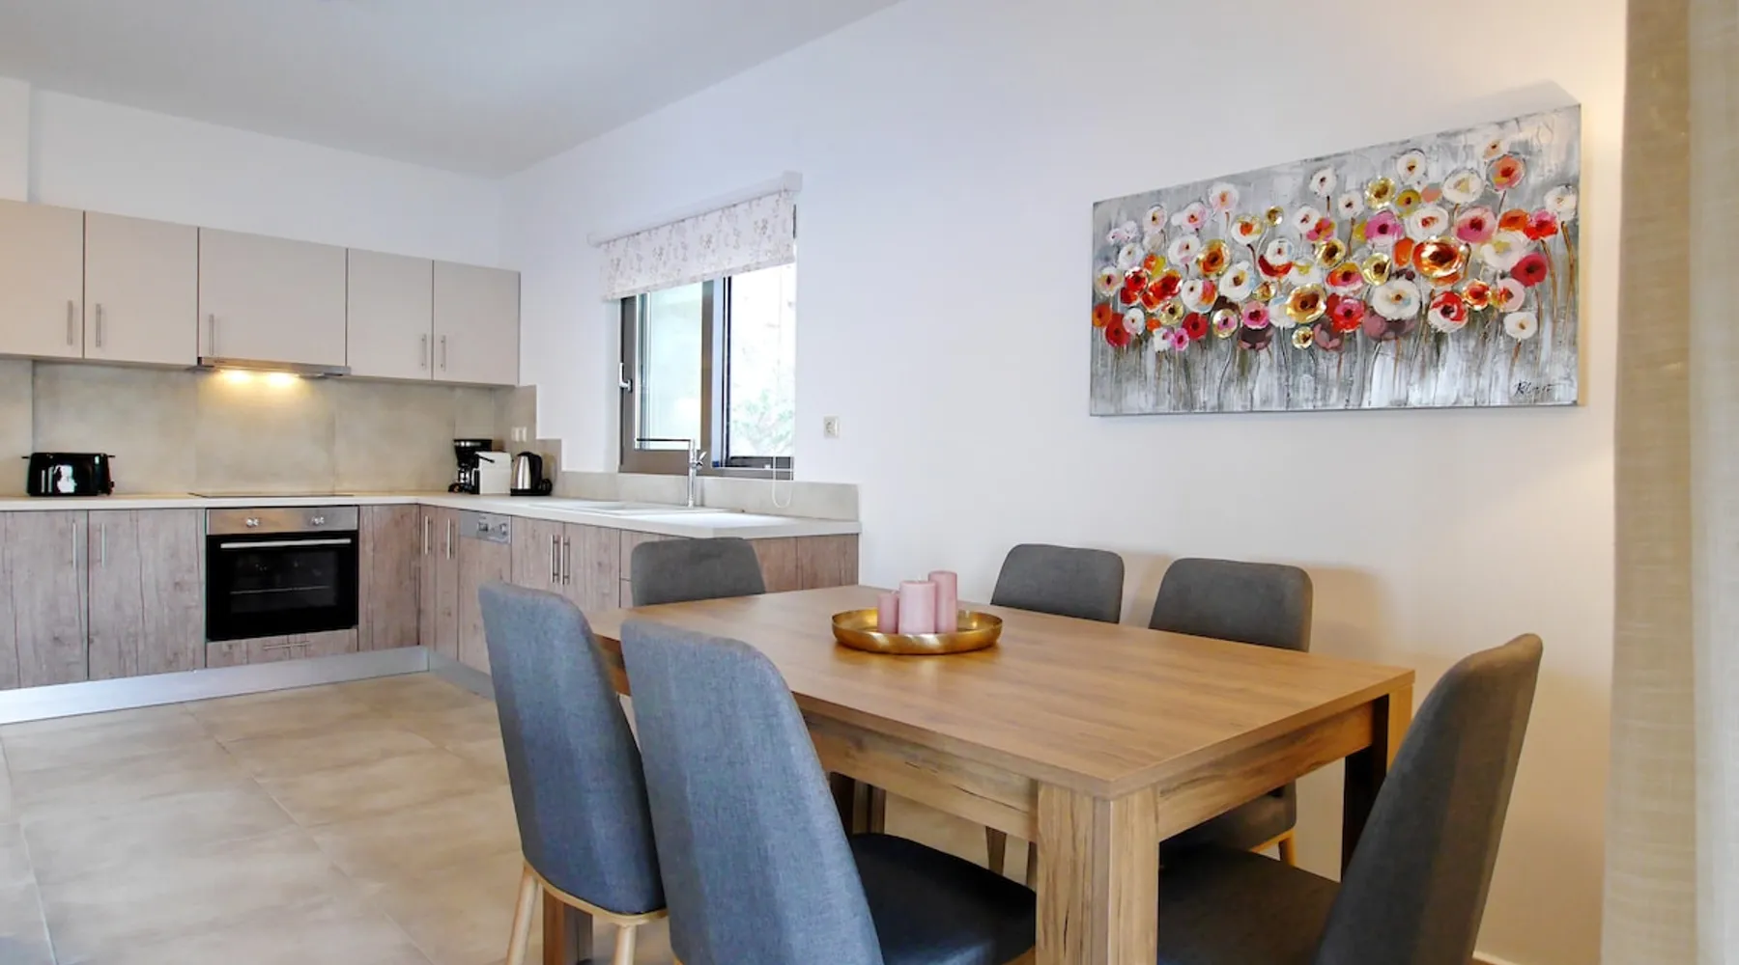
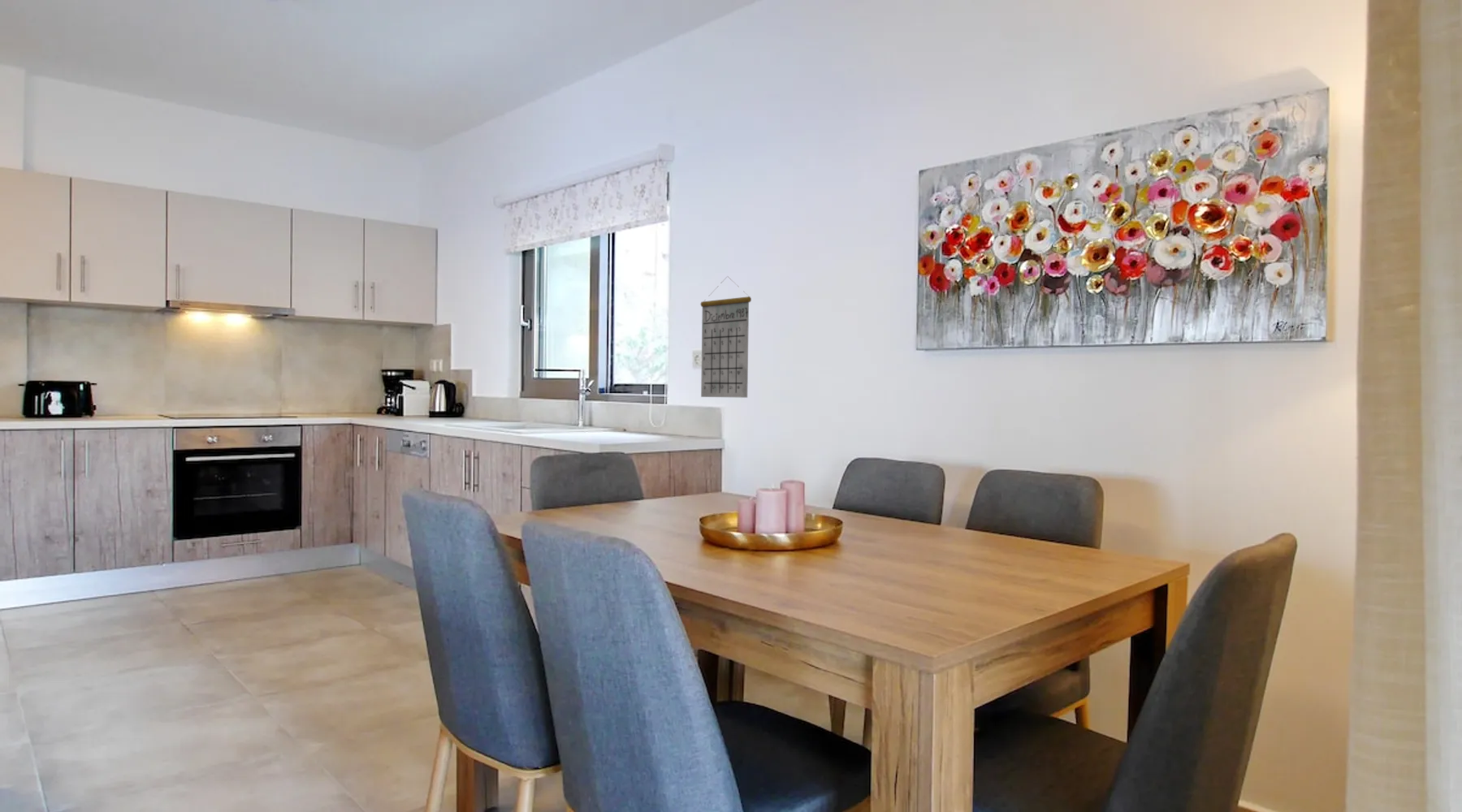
+ calendar [699,275,752,399]
